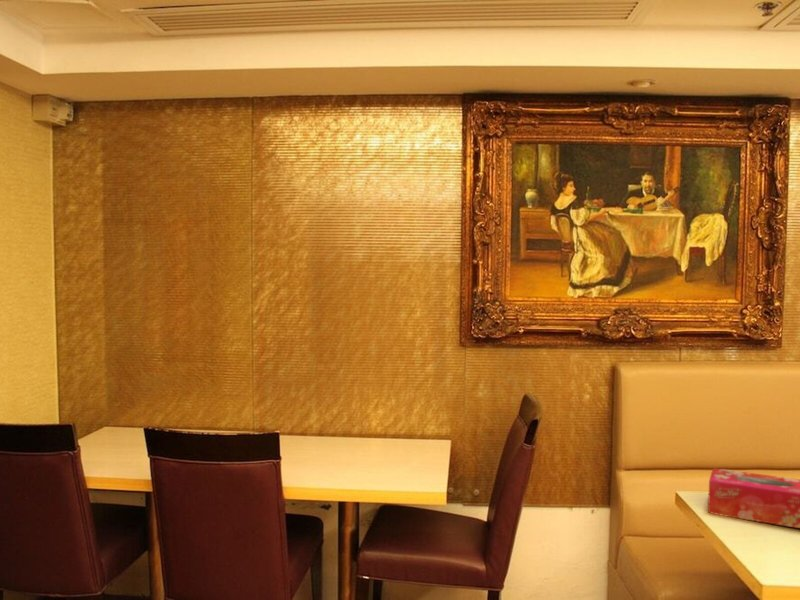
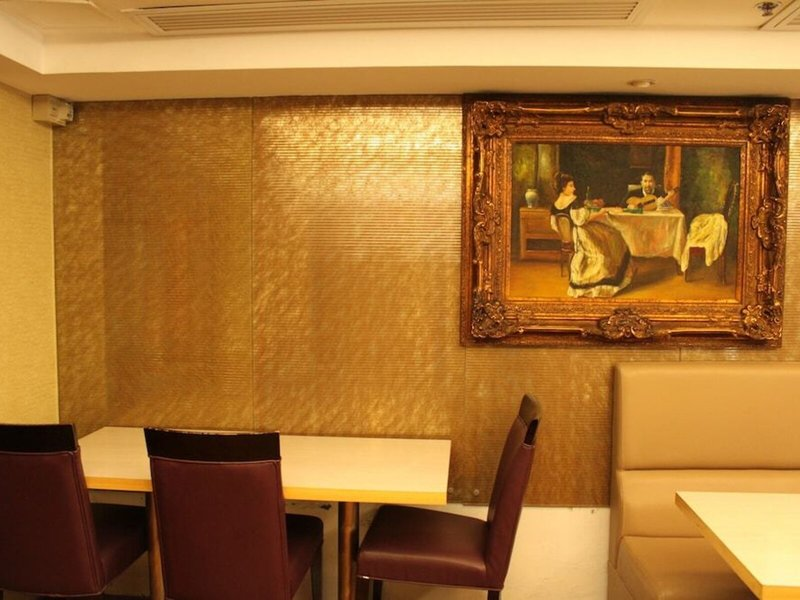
- tissue box [707,467,800,529]
